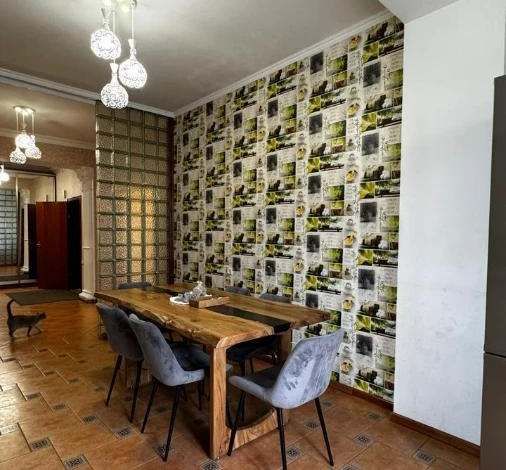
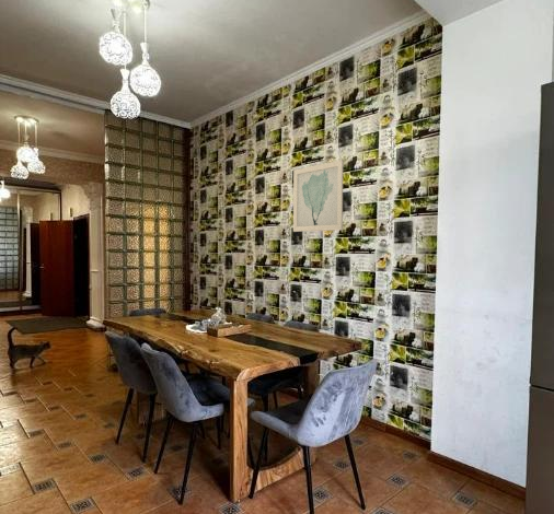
+ wall art [292,159,344,233]
